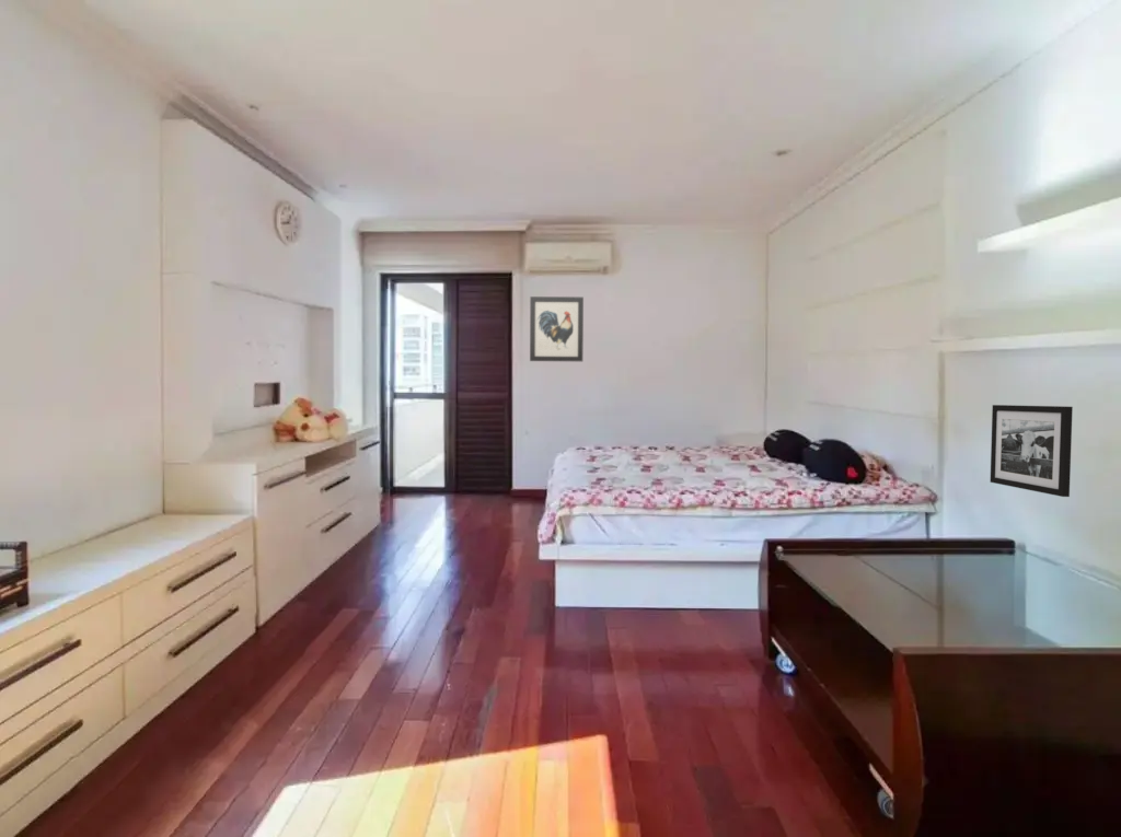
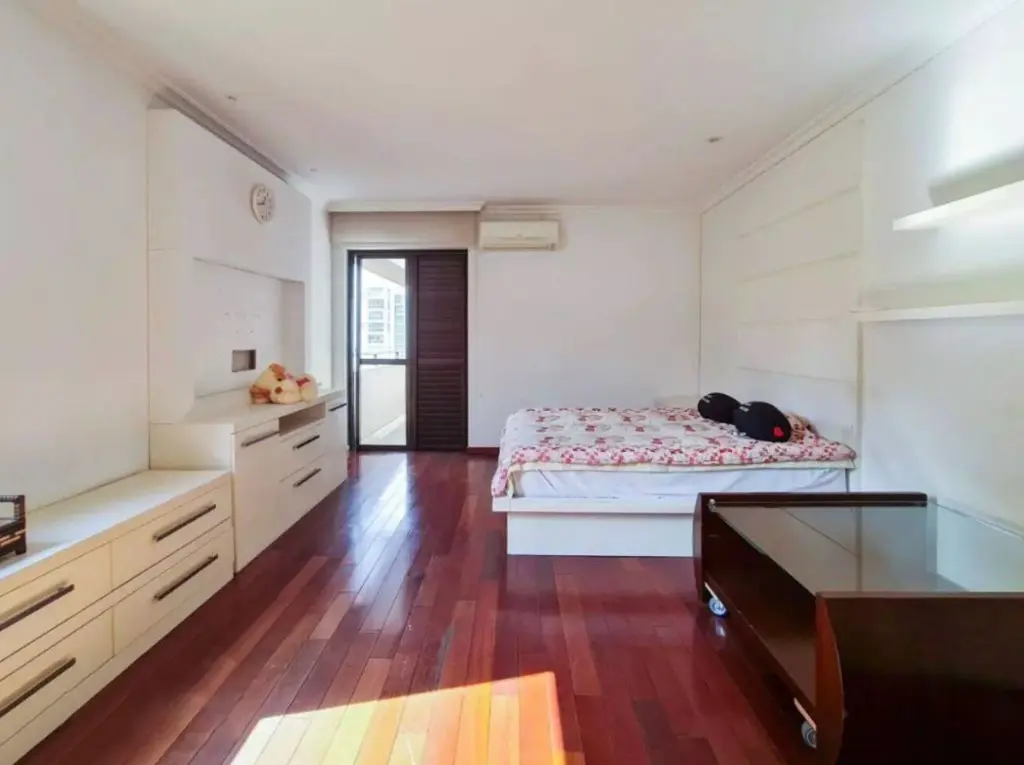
- picture frame [990,404,1074,498]
- wall art [529,295,585,362]
